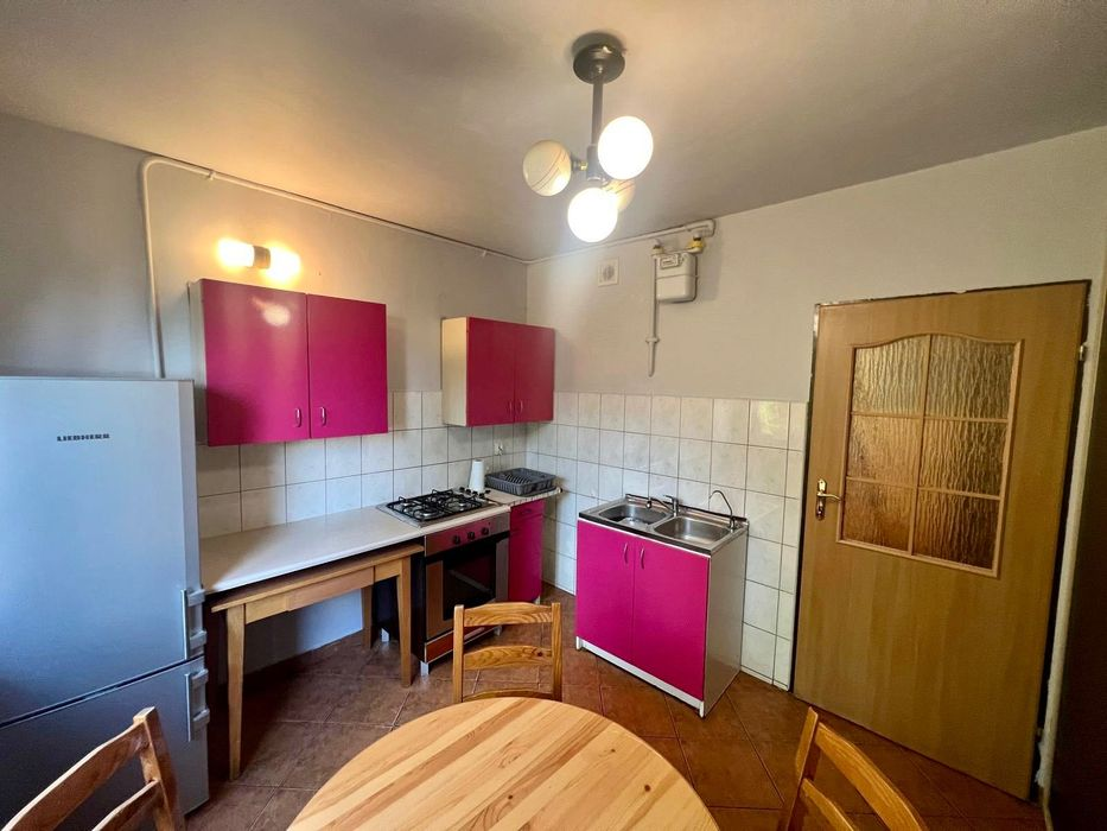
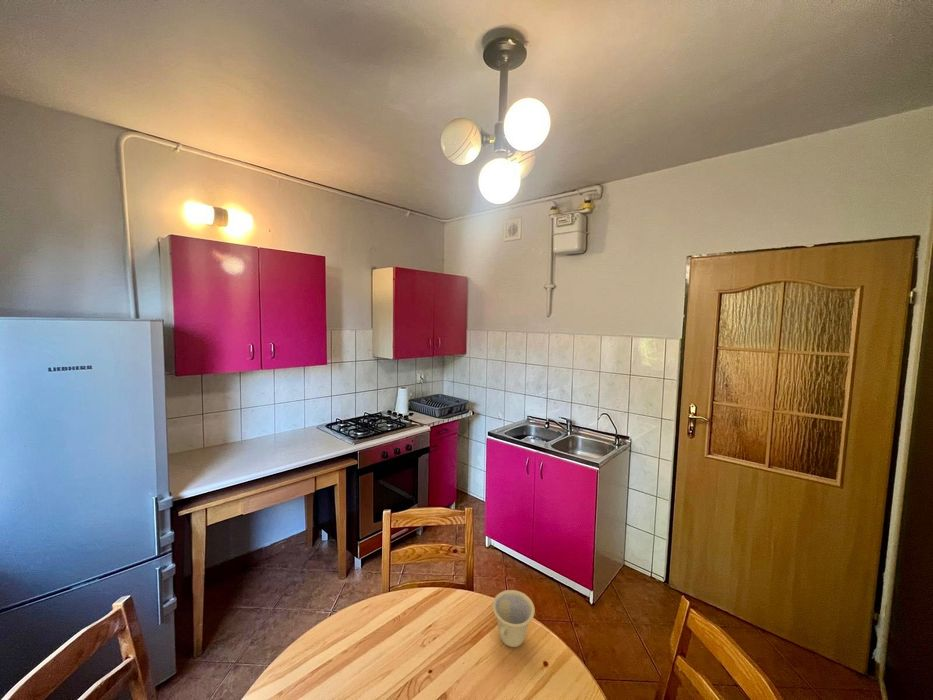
+ cup [492,589,536,648]
